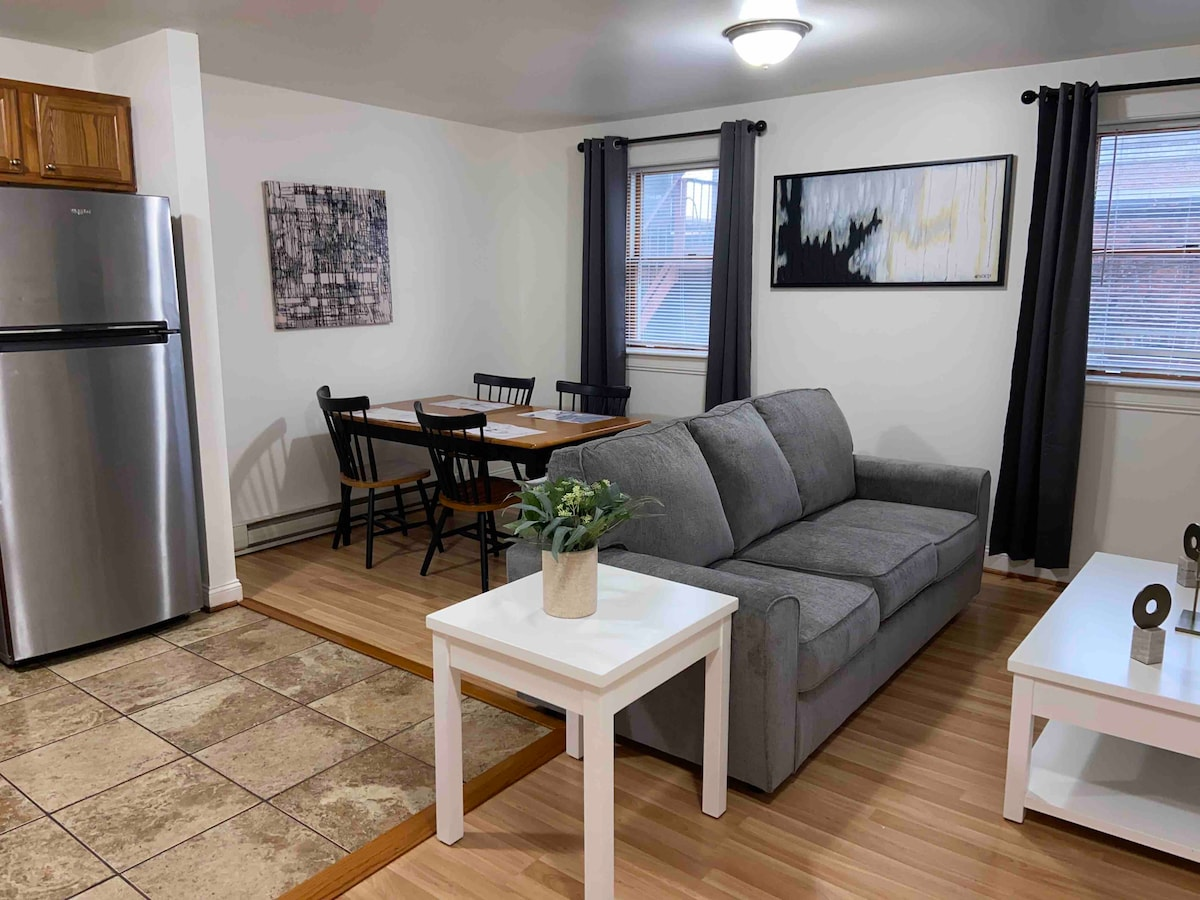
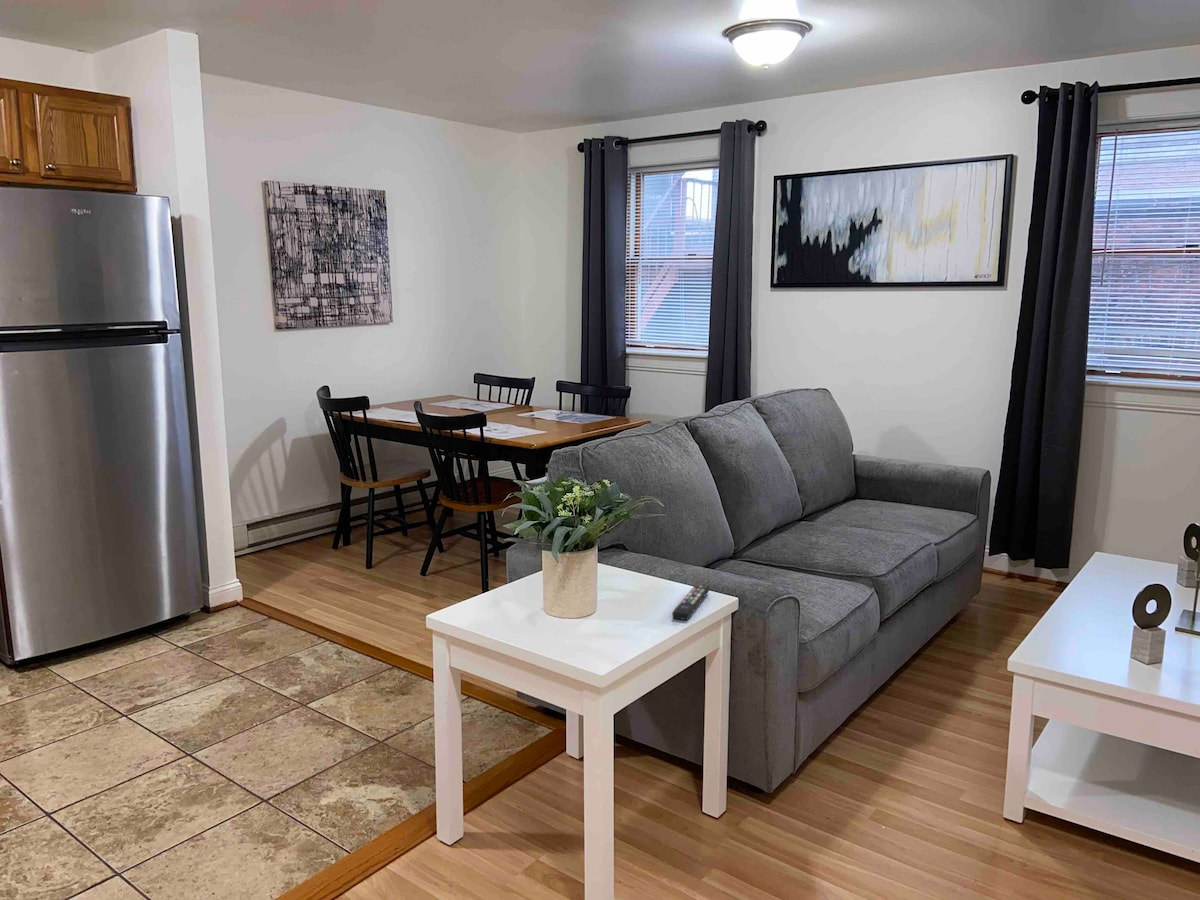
+ remote control [671,584,710,621]
